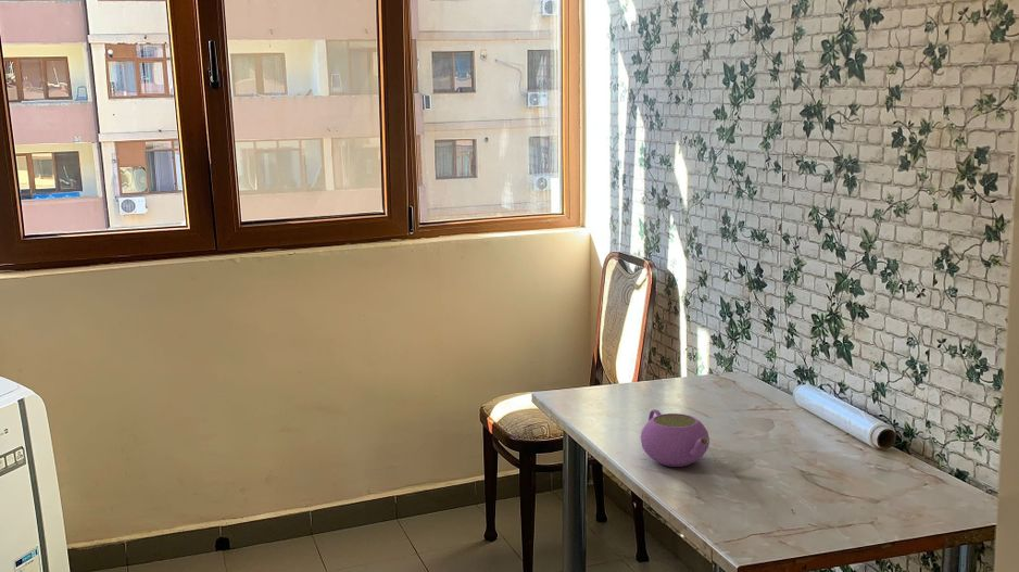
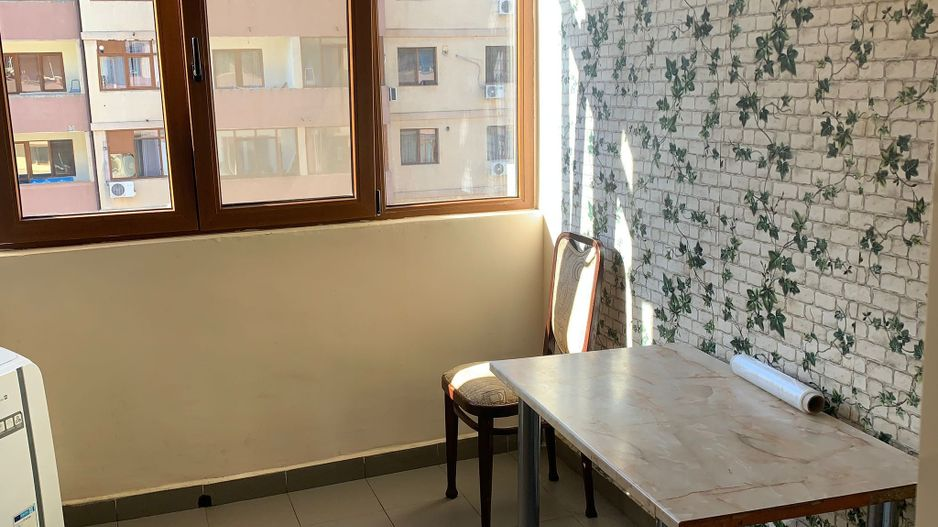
- teapot [640,408,710,468]
